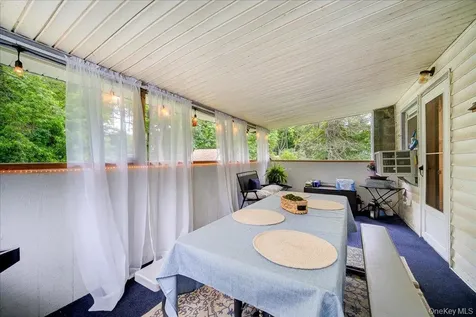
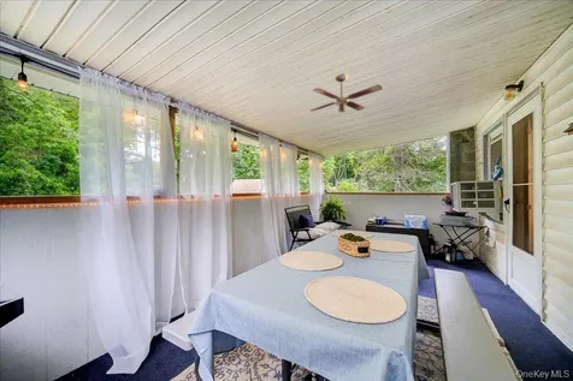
+ ceiling fan [309,73,384,113]
